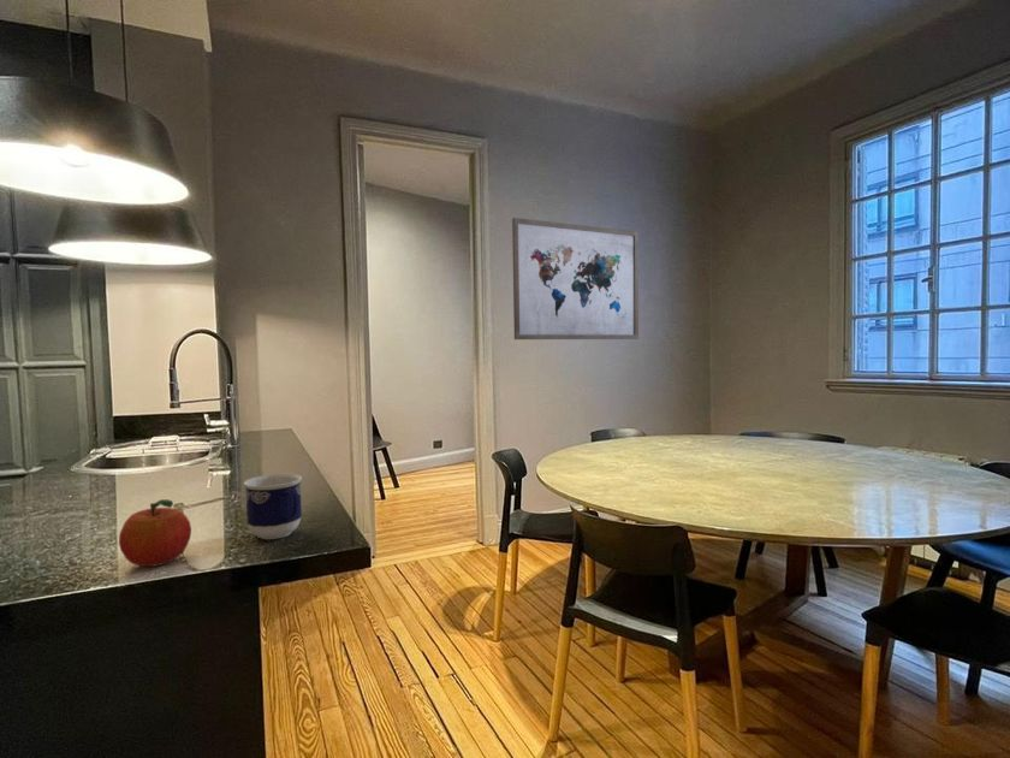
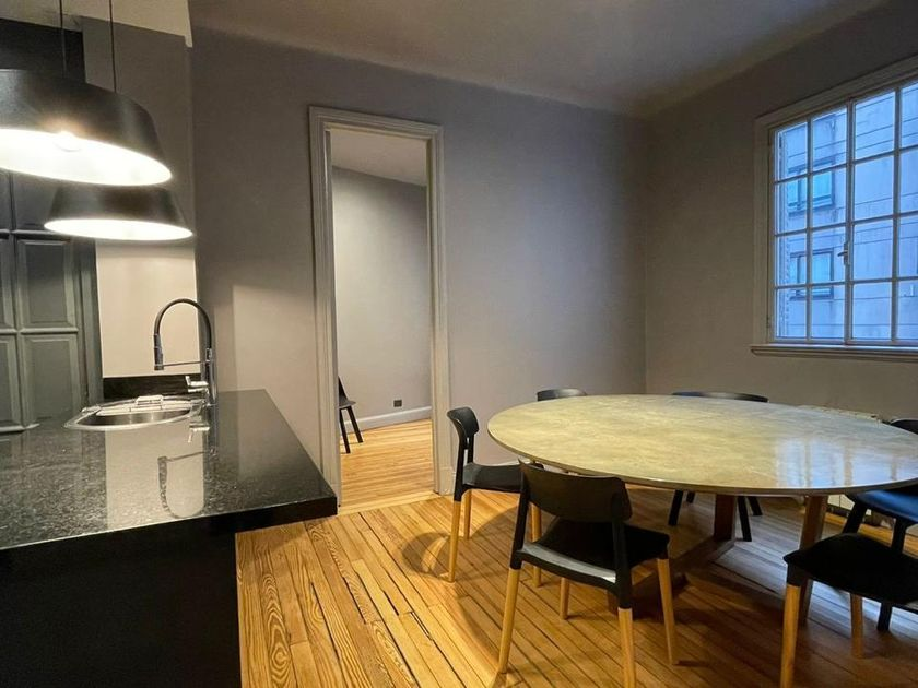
- wall art [511,217,640,340]
- cup [243,473,303,540]
- fruit [118,498,192,568]
